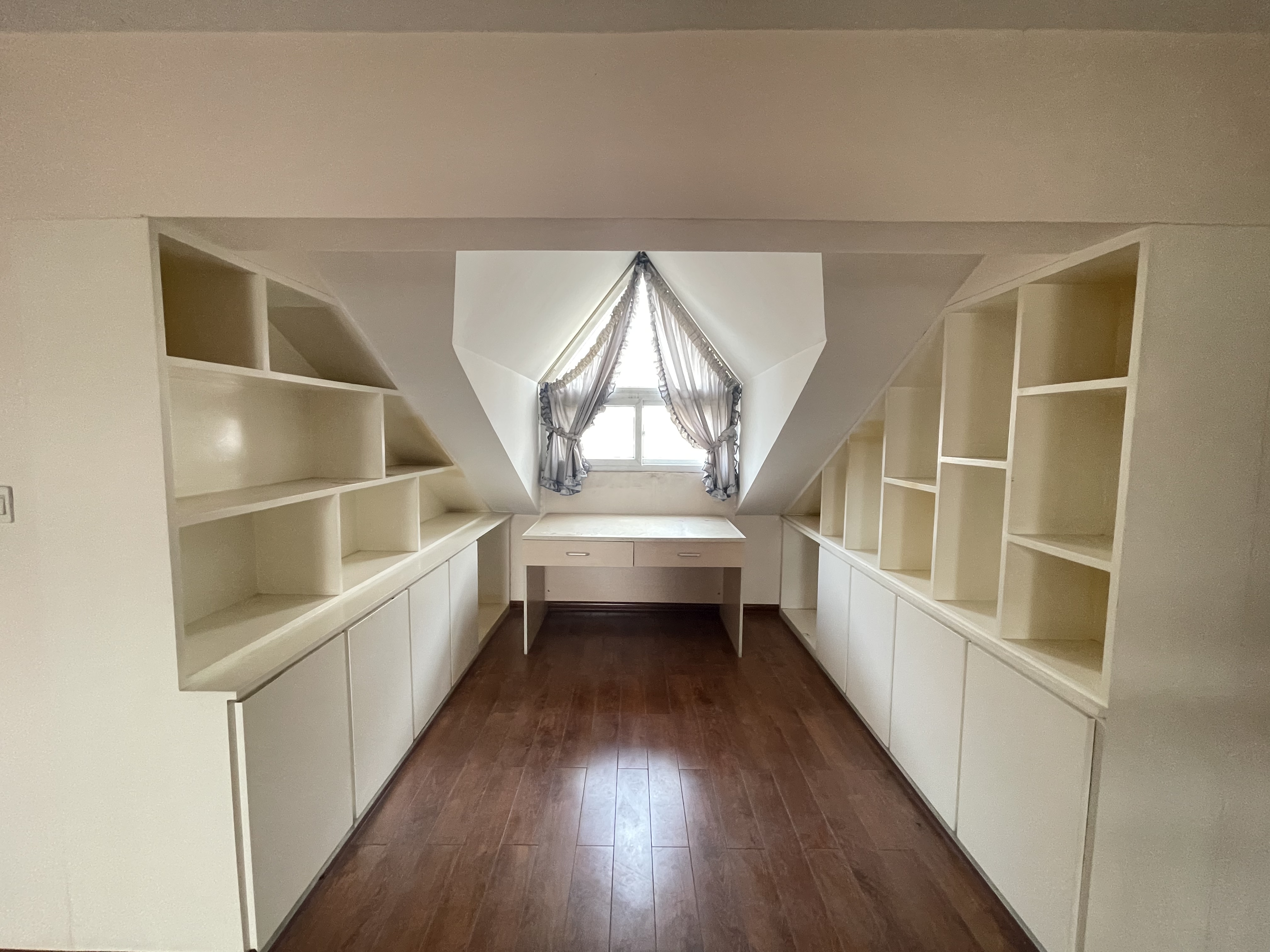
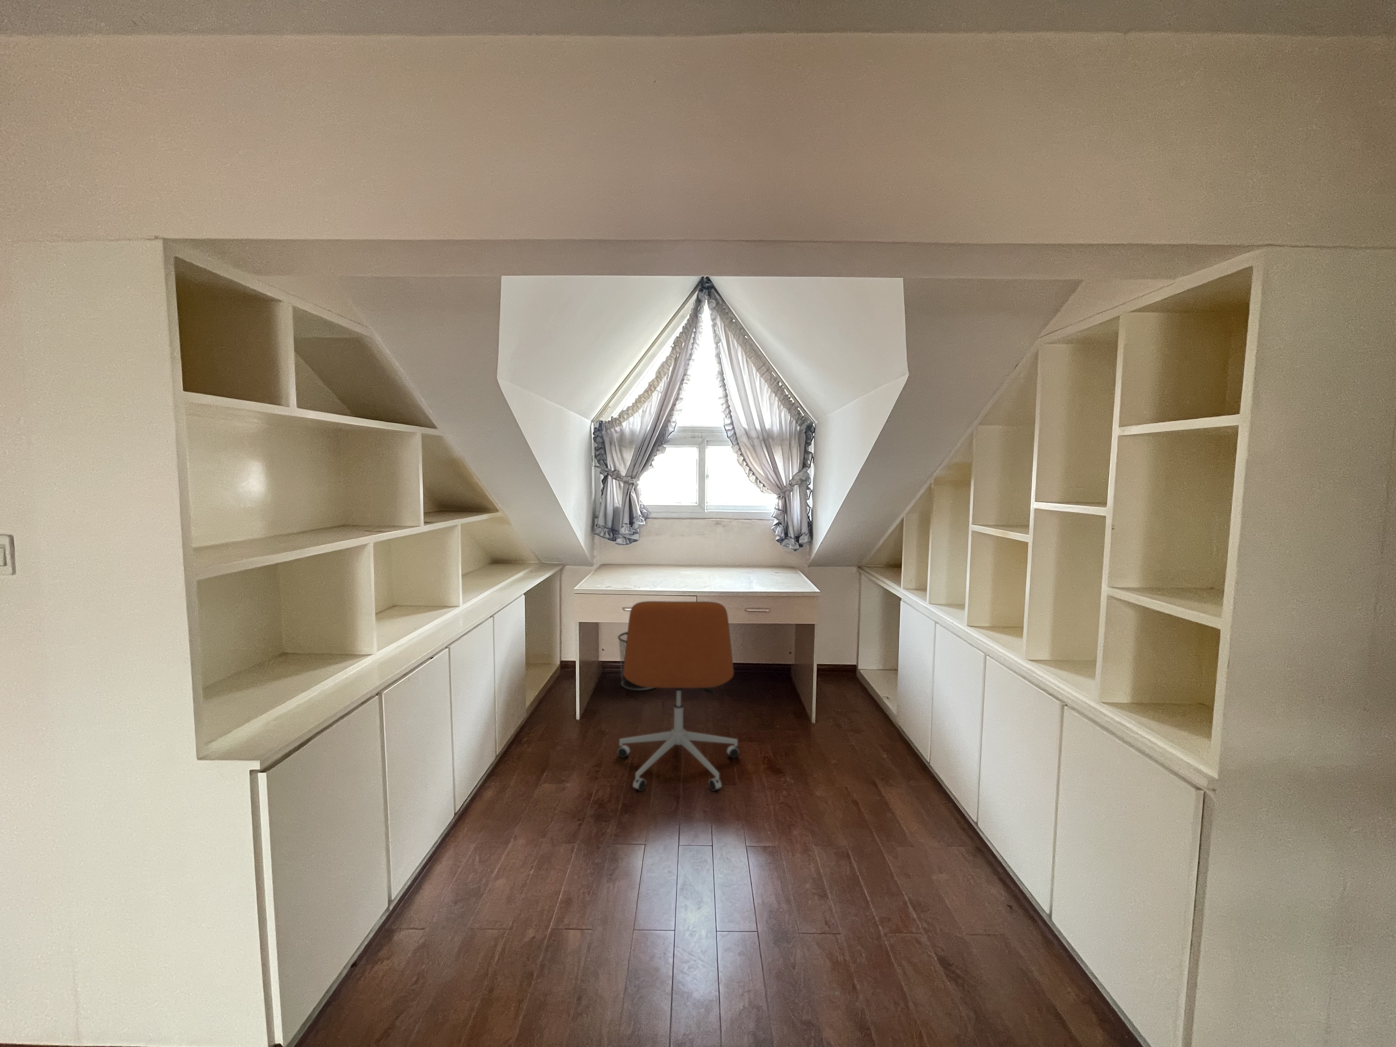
+ office chair [618,600,740,792]
+ waste bin [618,631,656,691]
